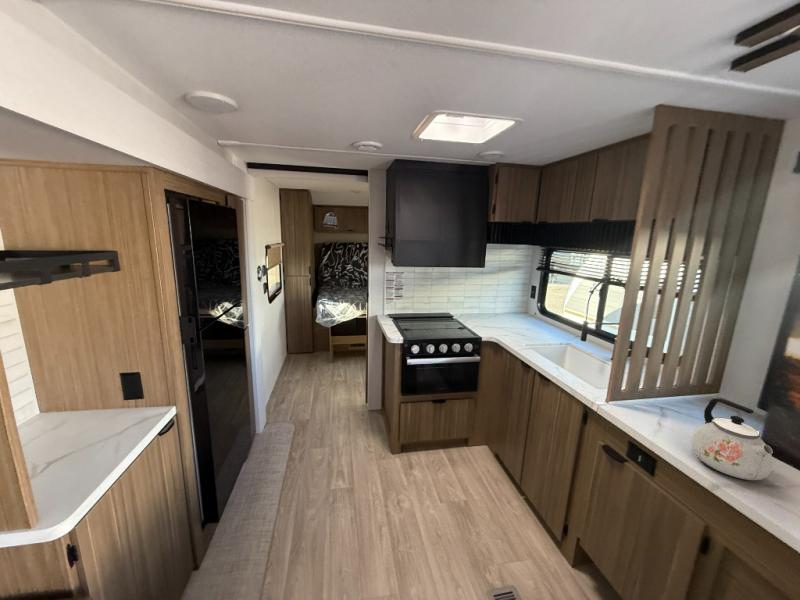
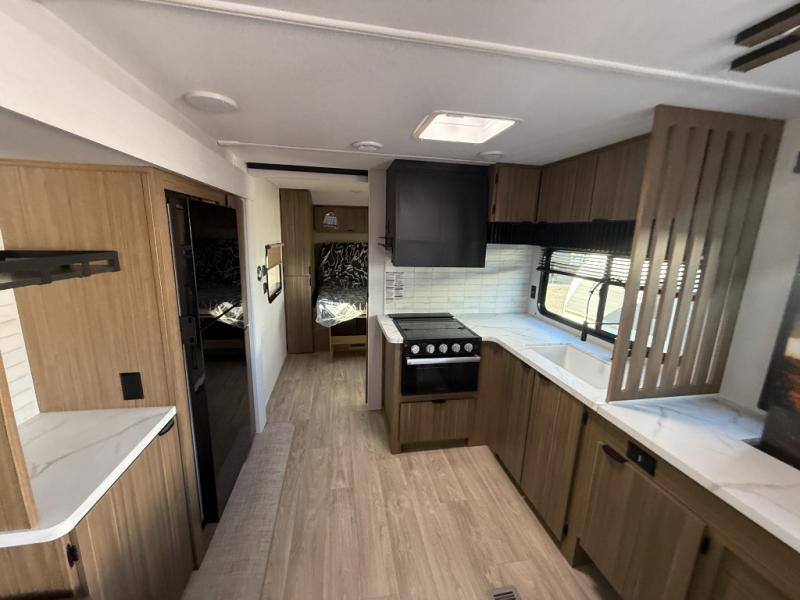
- kettle [690,397,774,481]
